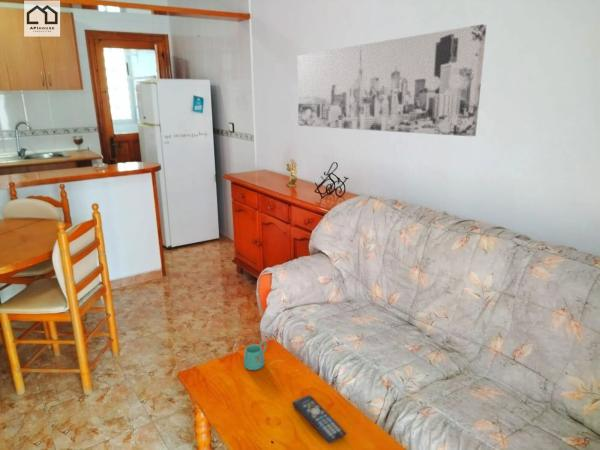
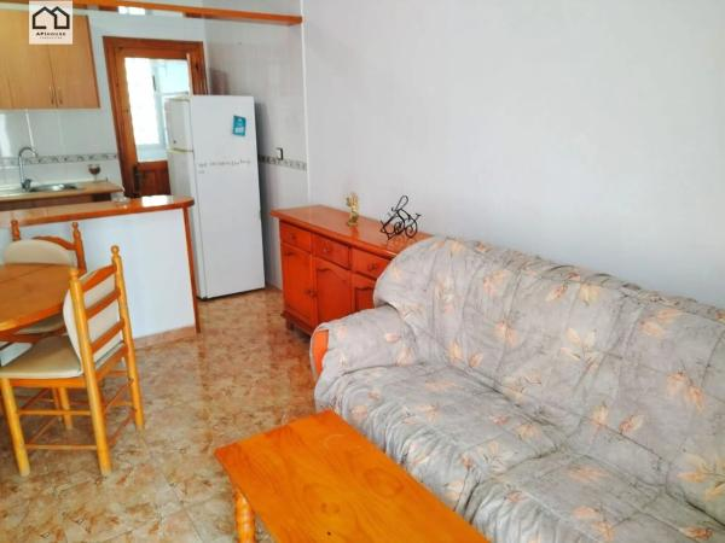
- remote control [291,394,348,444]
- wall art [297,23,488,137]
- mug [243,340,268,371]
